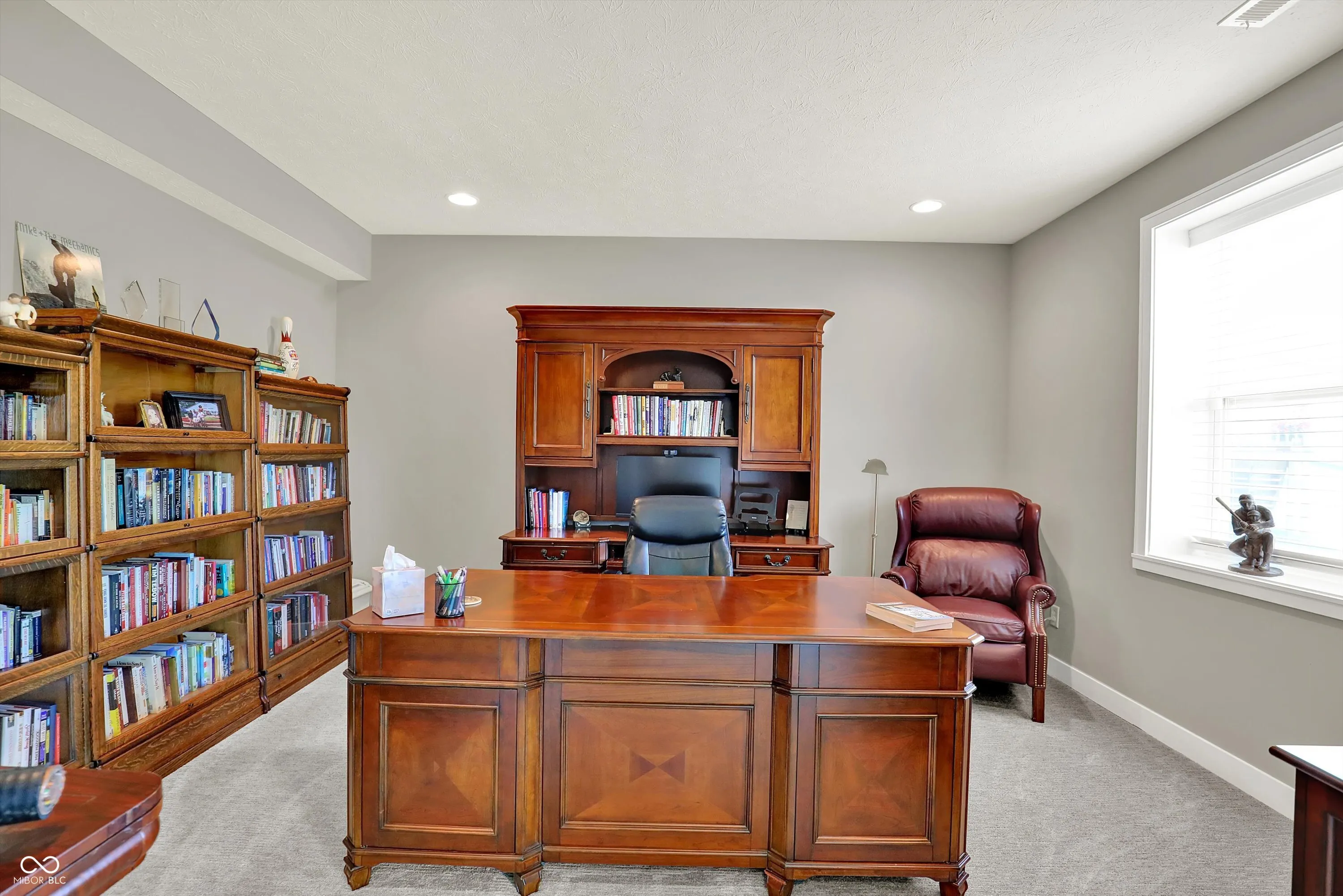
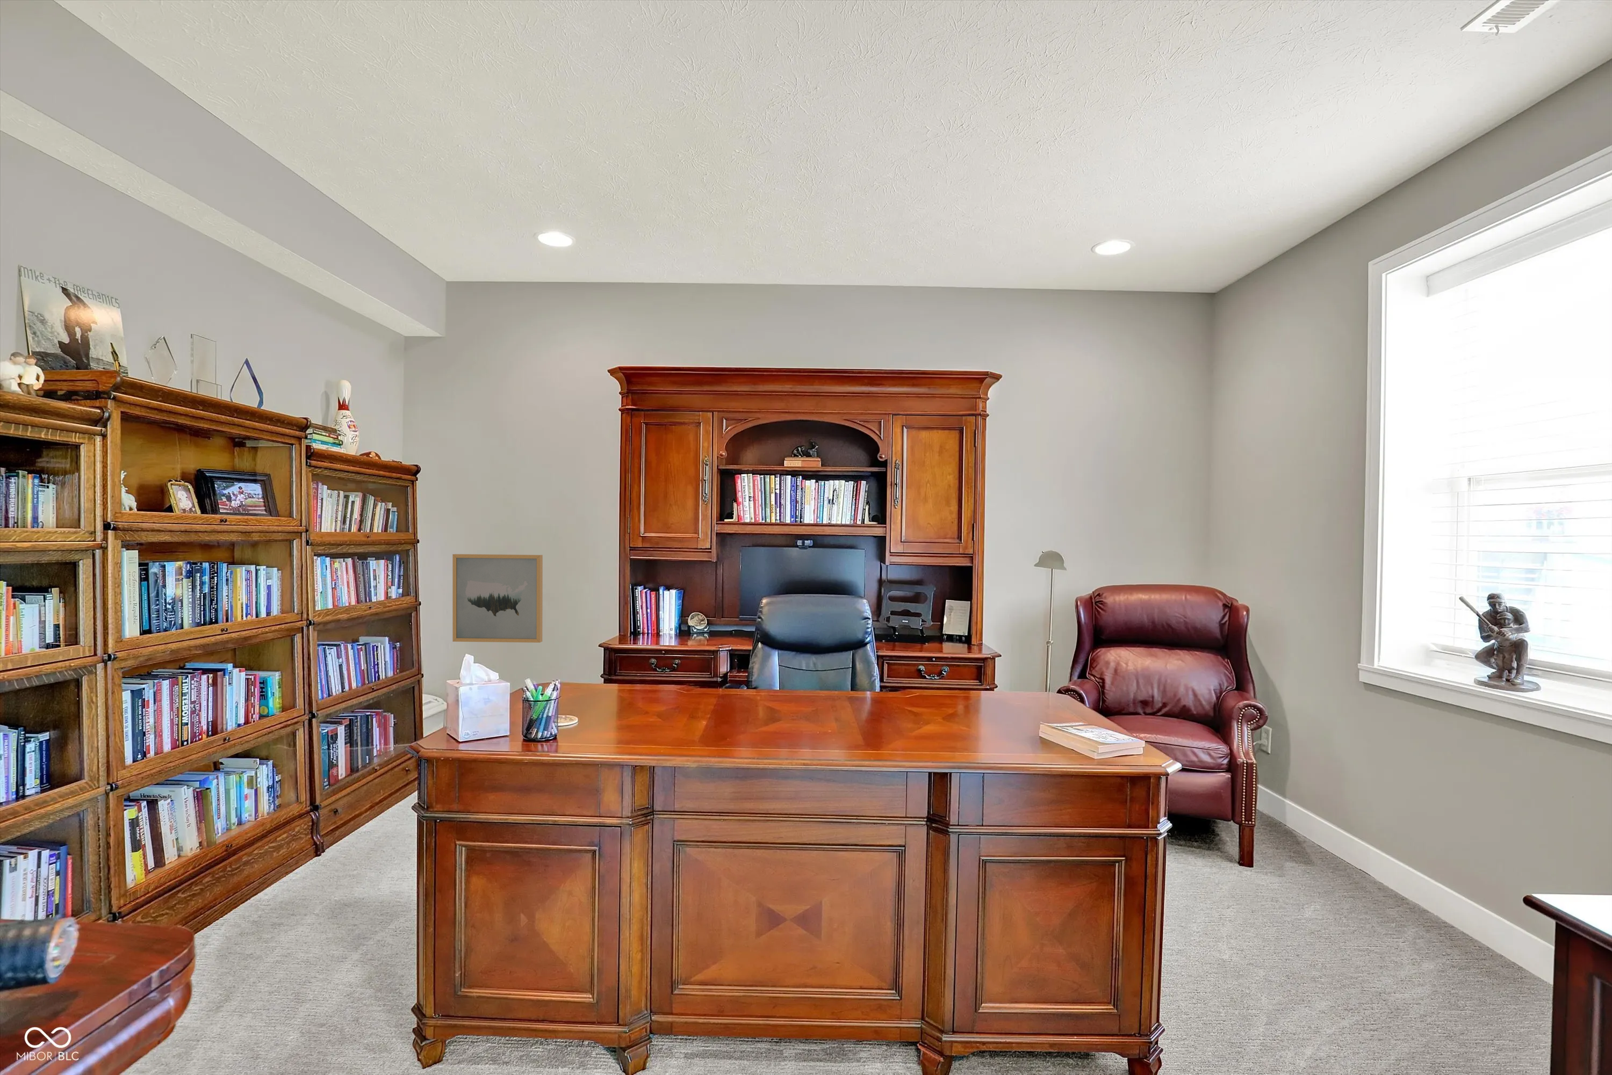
+ wall art [451,553,544,643]
